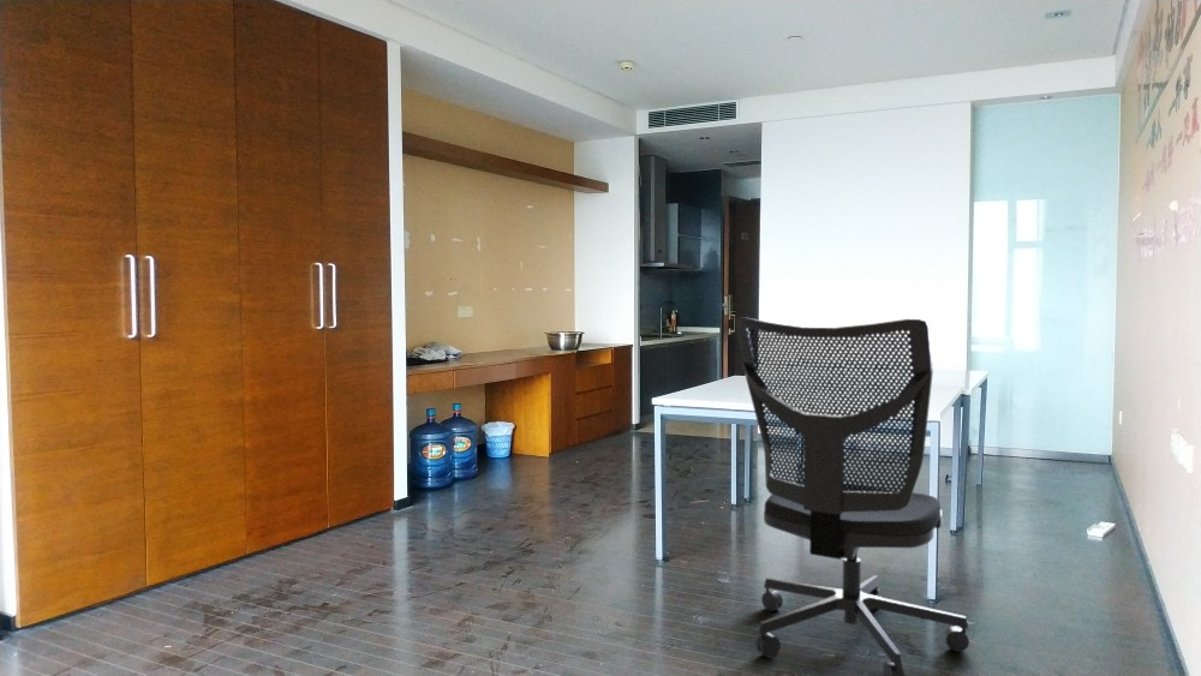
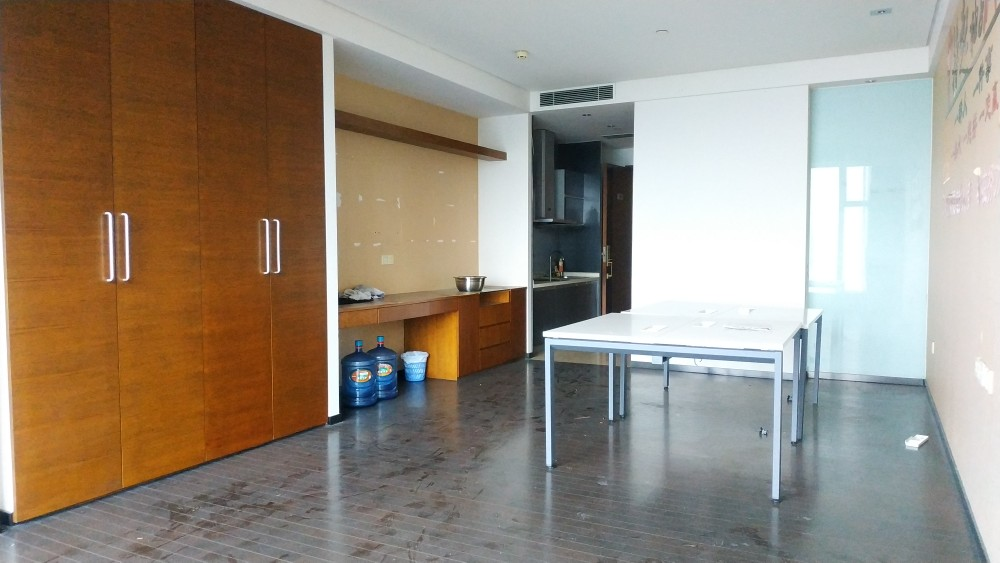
- office chair [735,317,970,676]
